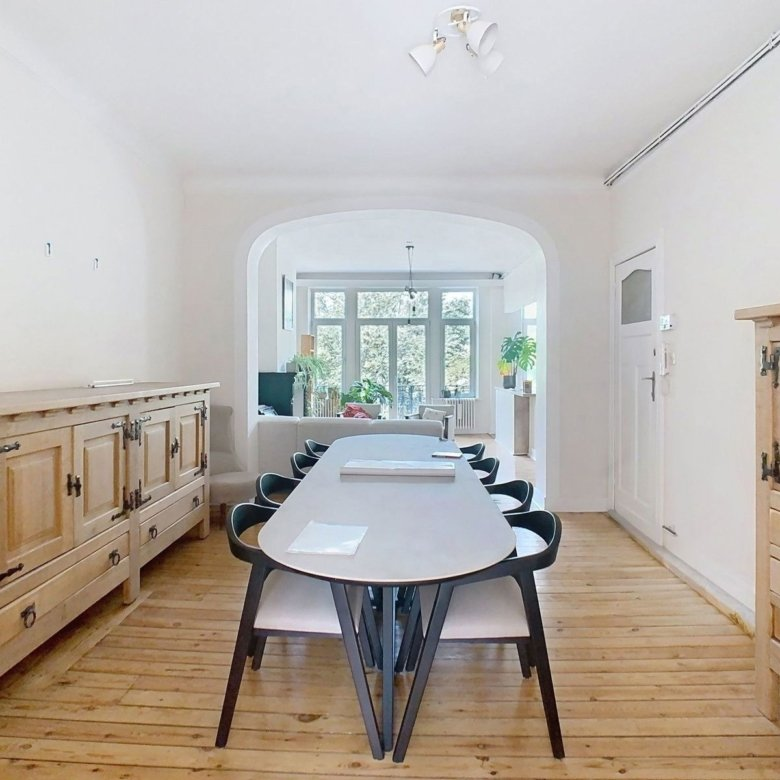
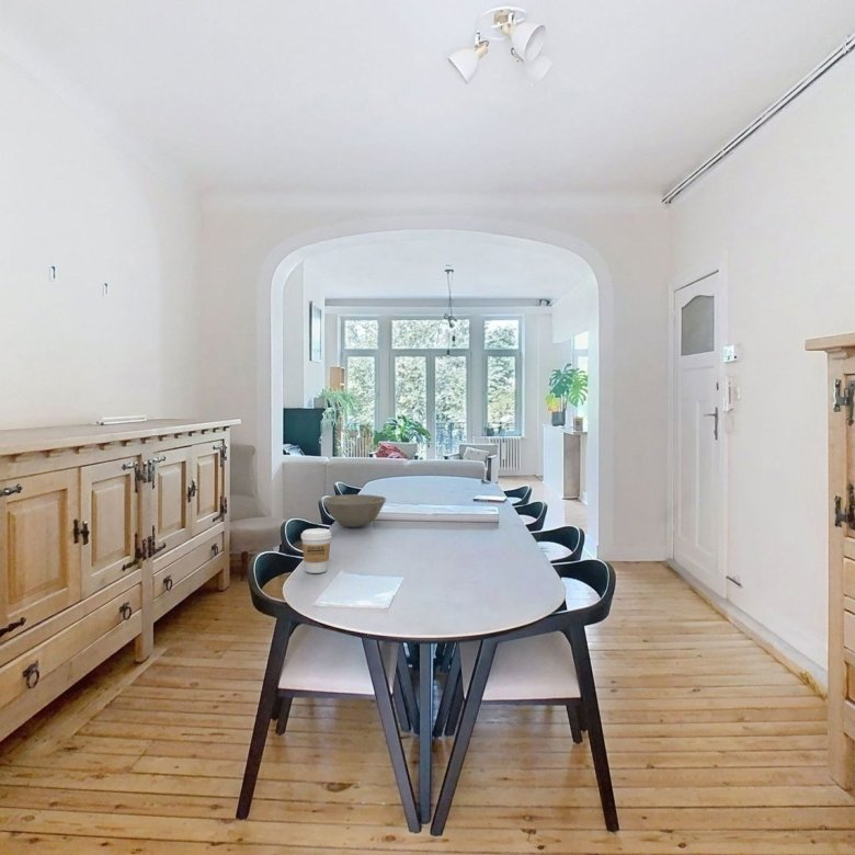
+ bowl [321,493,388,528]
+ coffee cup [300,527,332,574]
